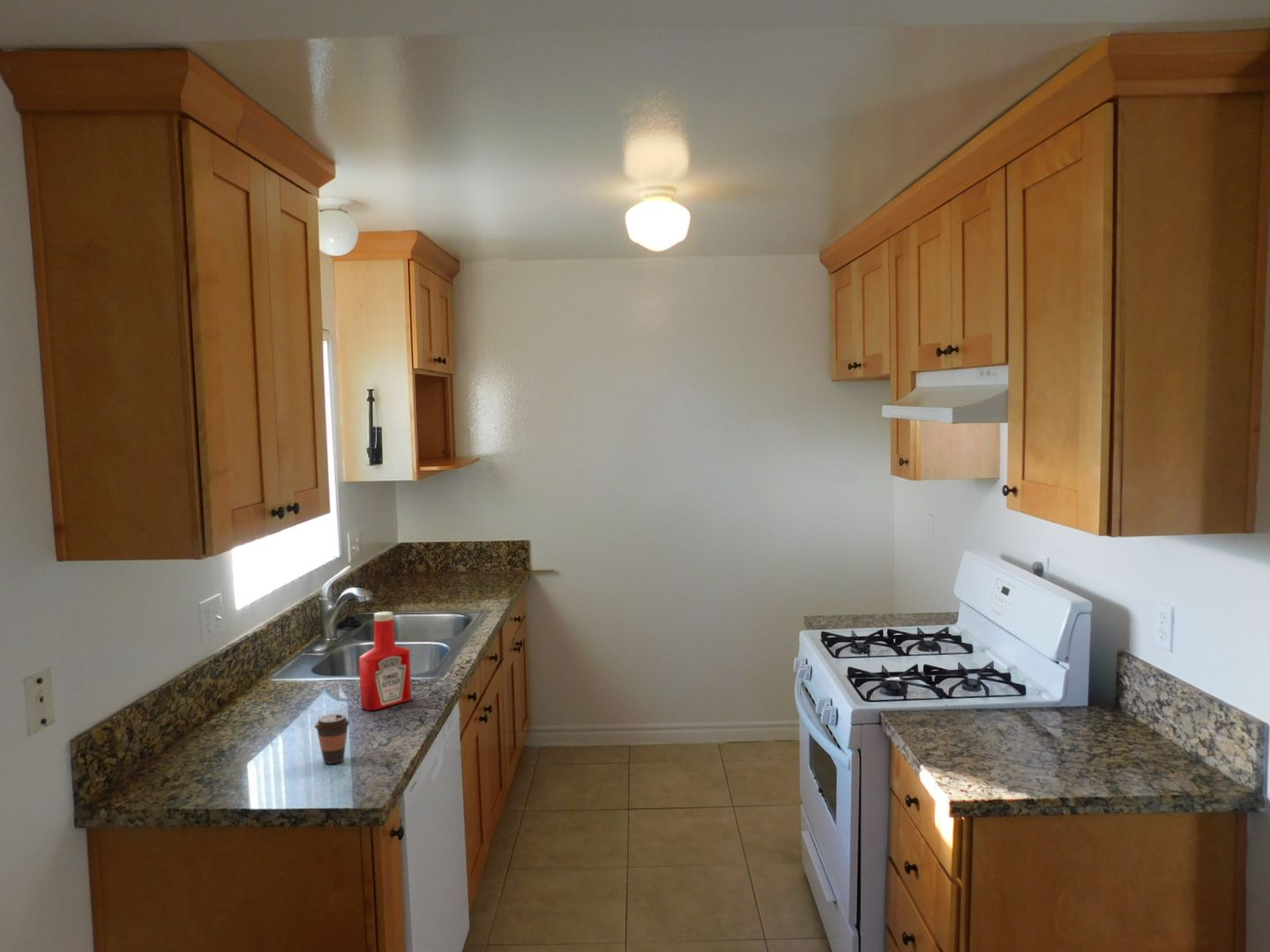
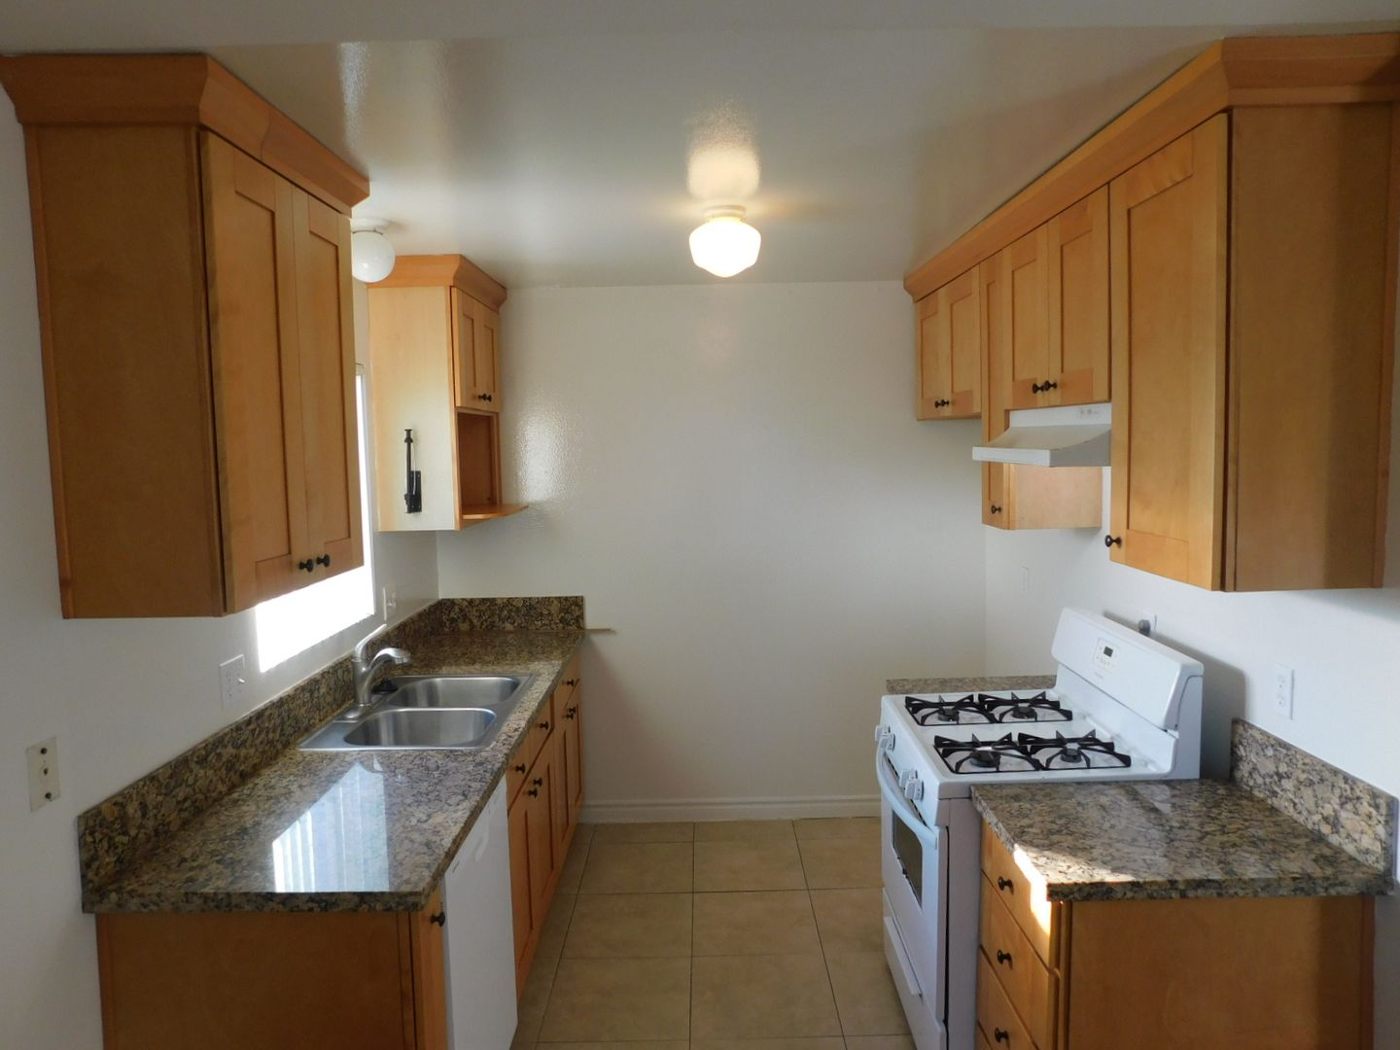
- coffee cup [314,713,351,765]
- soap bottle [358,611,413,711]
